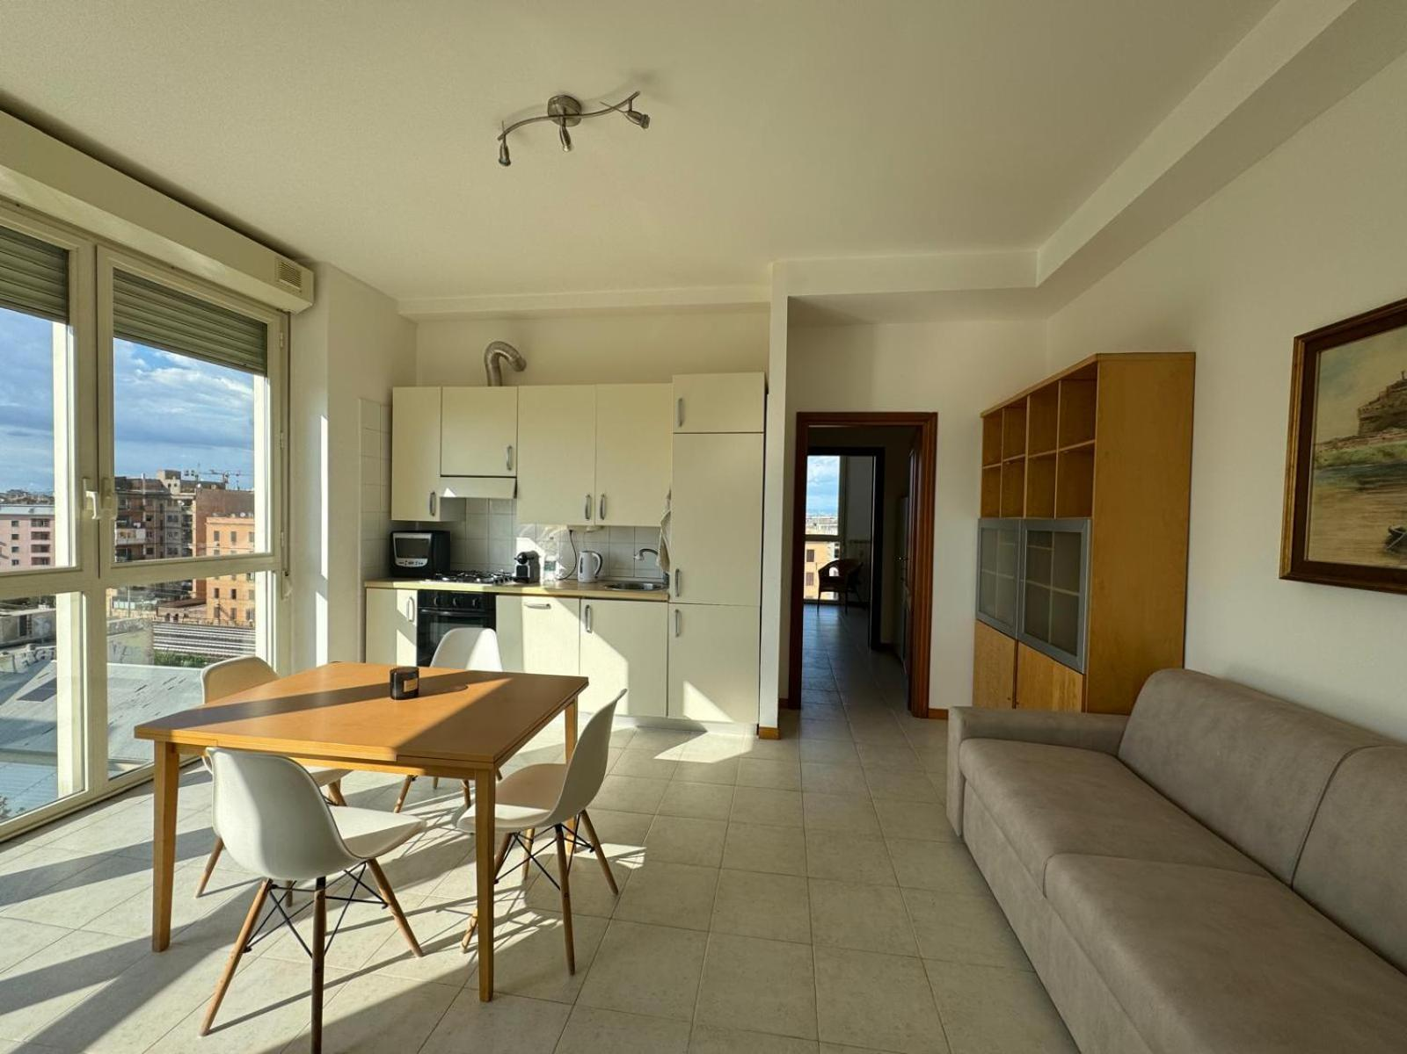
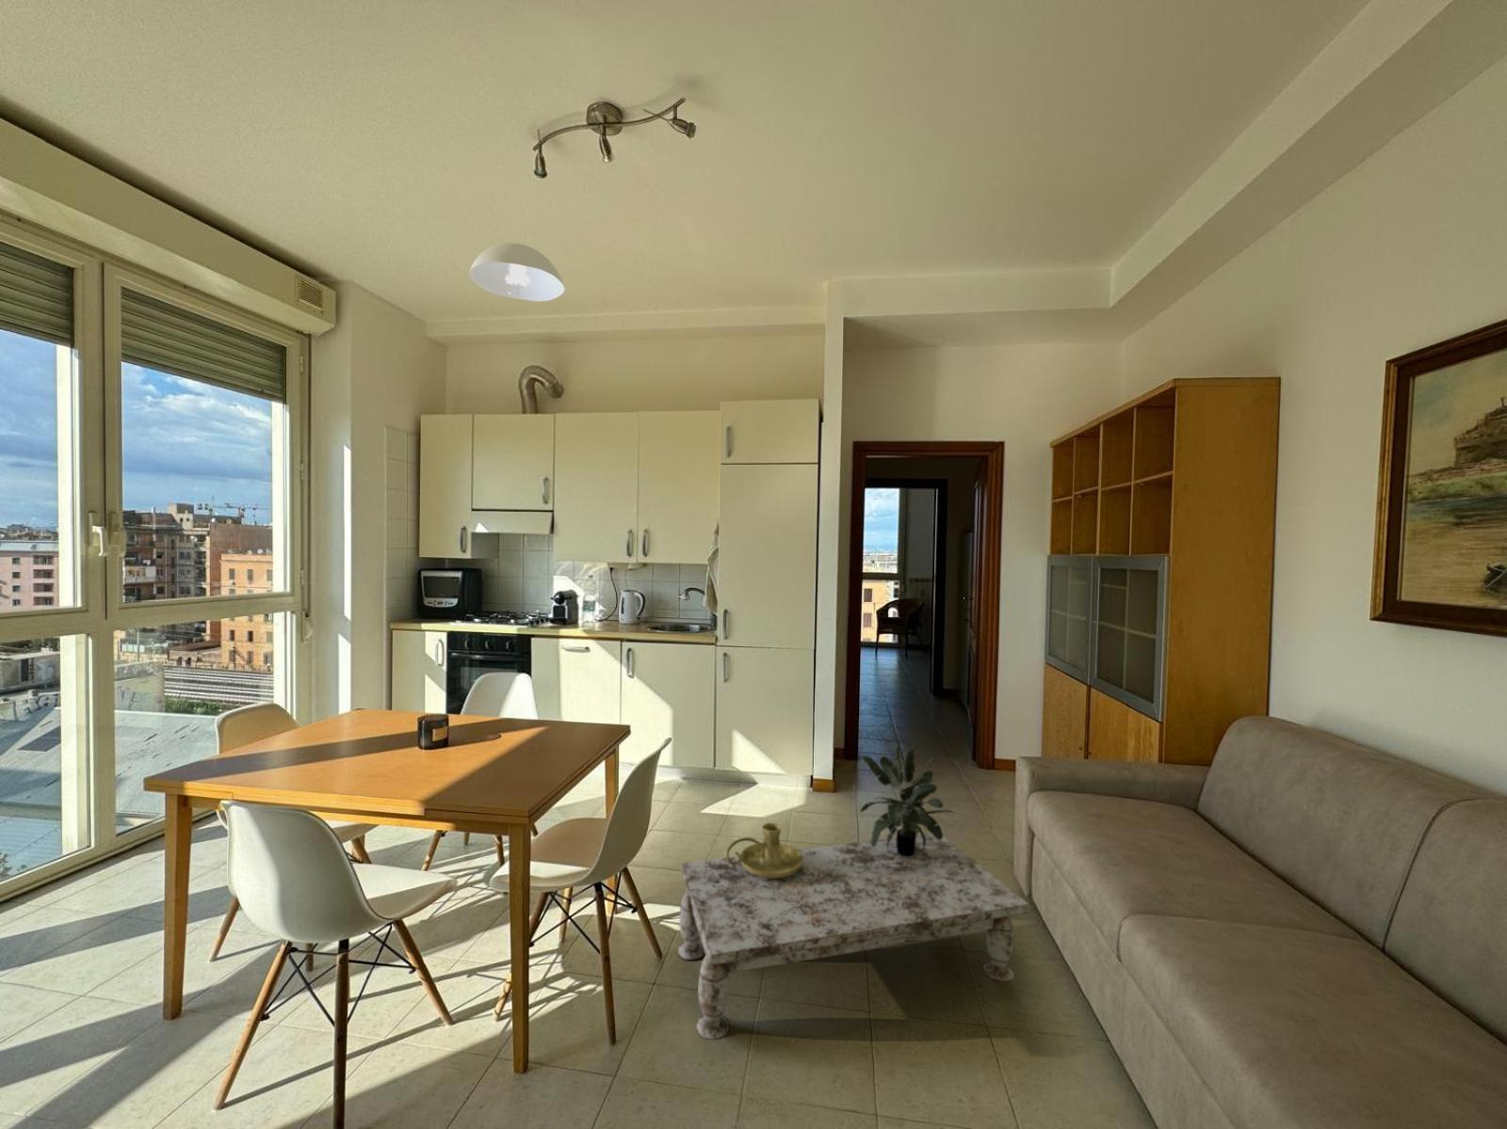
+ potted plant [859,745,956,856]
+ coffee table [678,833,1030,1040]
+ candle holder [725,822,802,878]
+ ceiling light [468,242,565,302]
